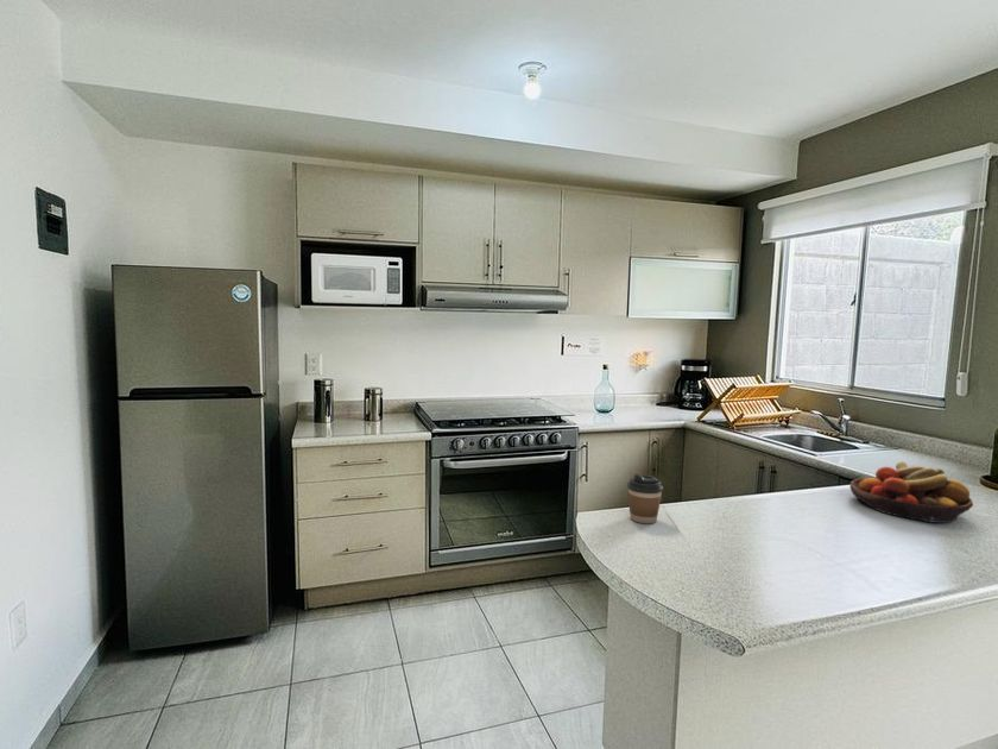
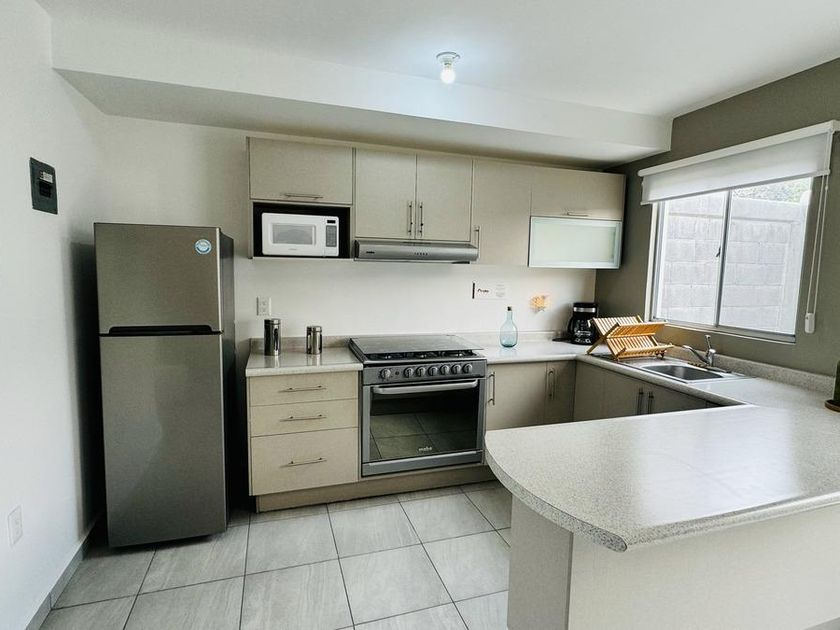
- coffee cup [626,473,664,524]
- fruit bowl [848,460,974,524]
